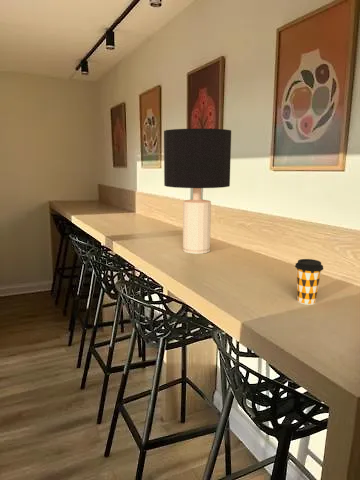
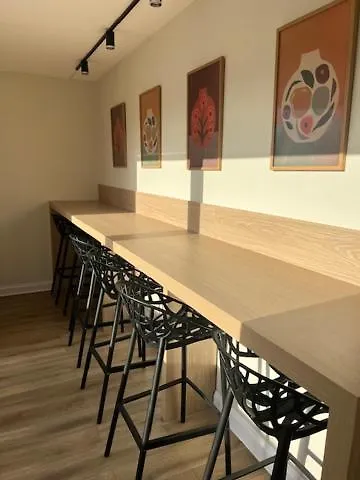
- desk lamp [163,128,232,255]
- coffee cup [294,258,324,306]
